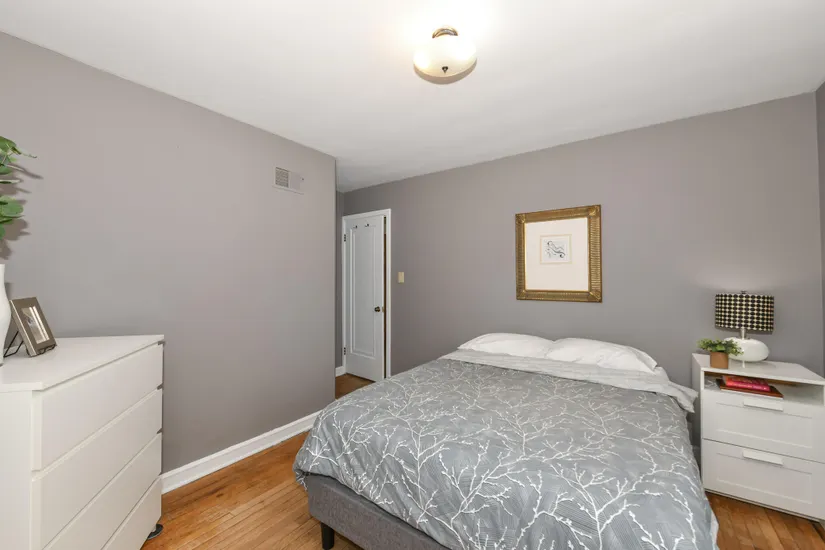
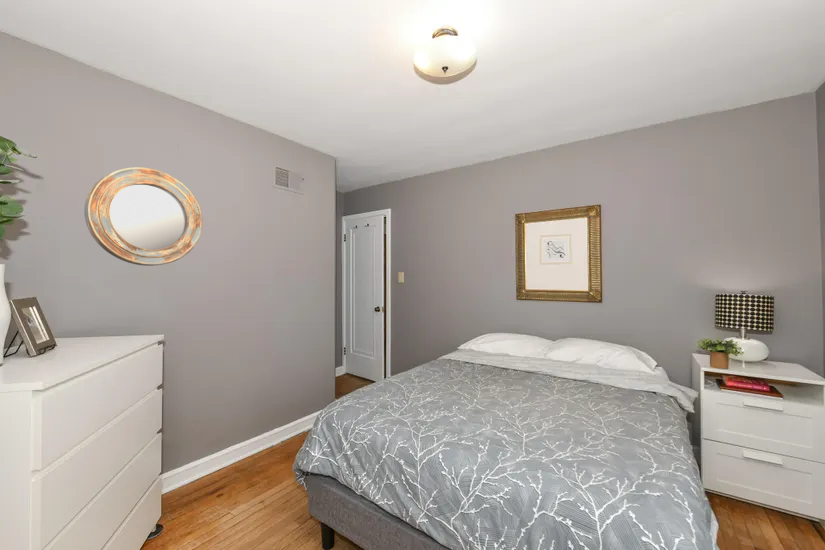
+ home mirror [83,166,204,267]
